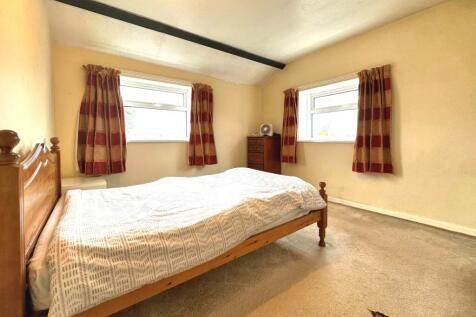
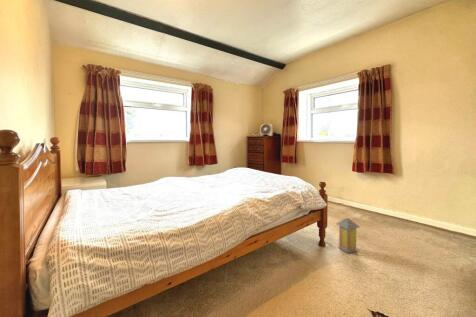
+ lantern [335,217,361,254]
